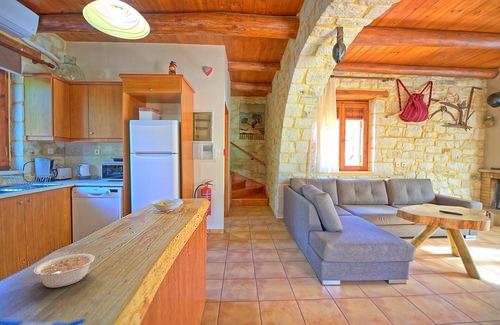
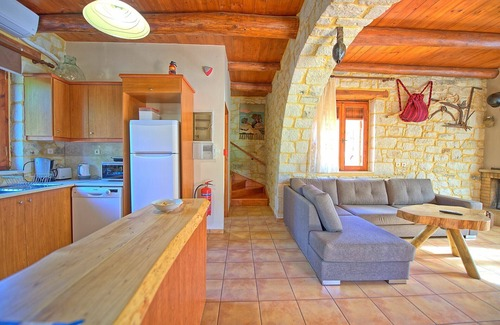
- legume [32,253,96,289]
